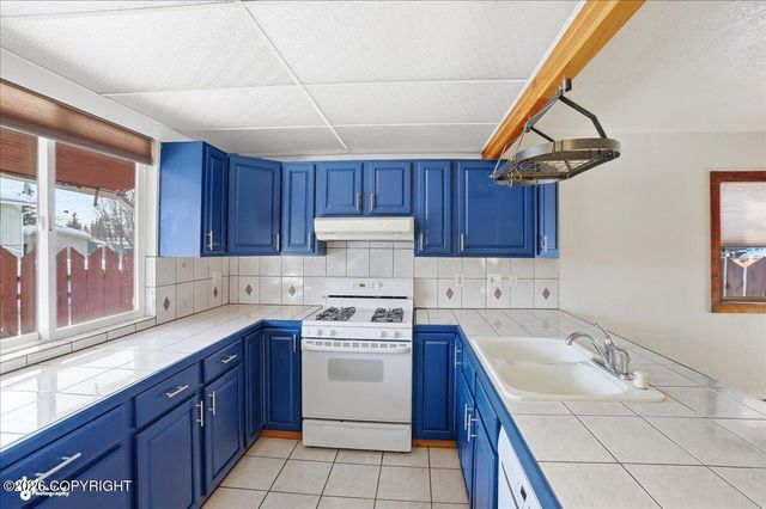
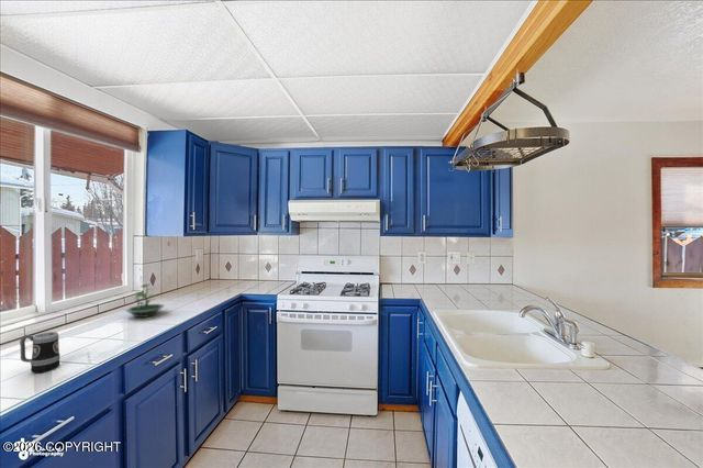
+ terrarium [124,282,166,319]
+ mug [19,331,62,374]
